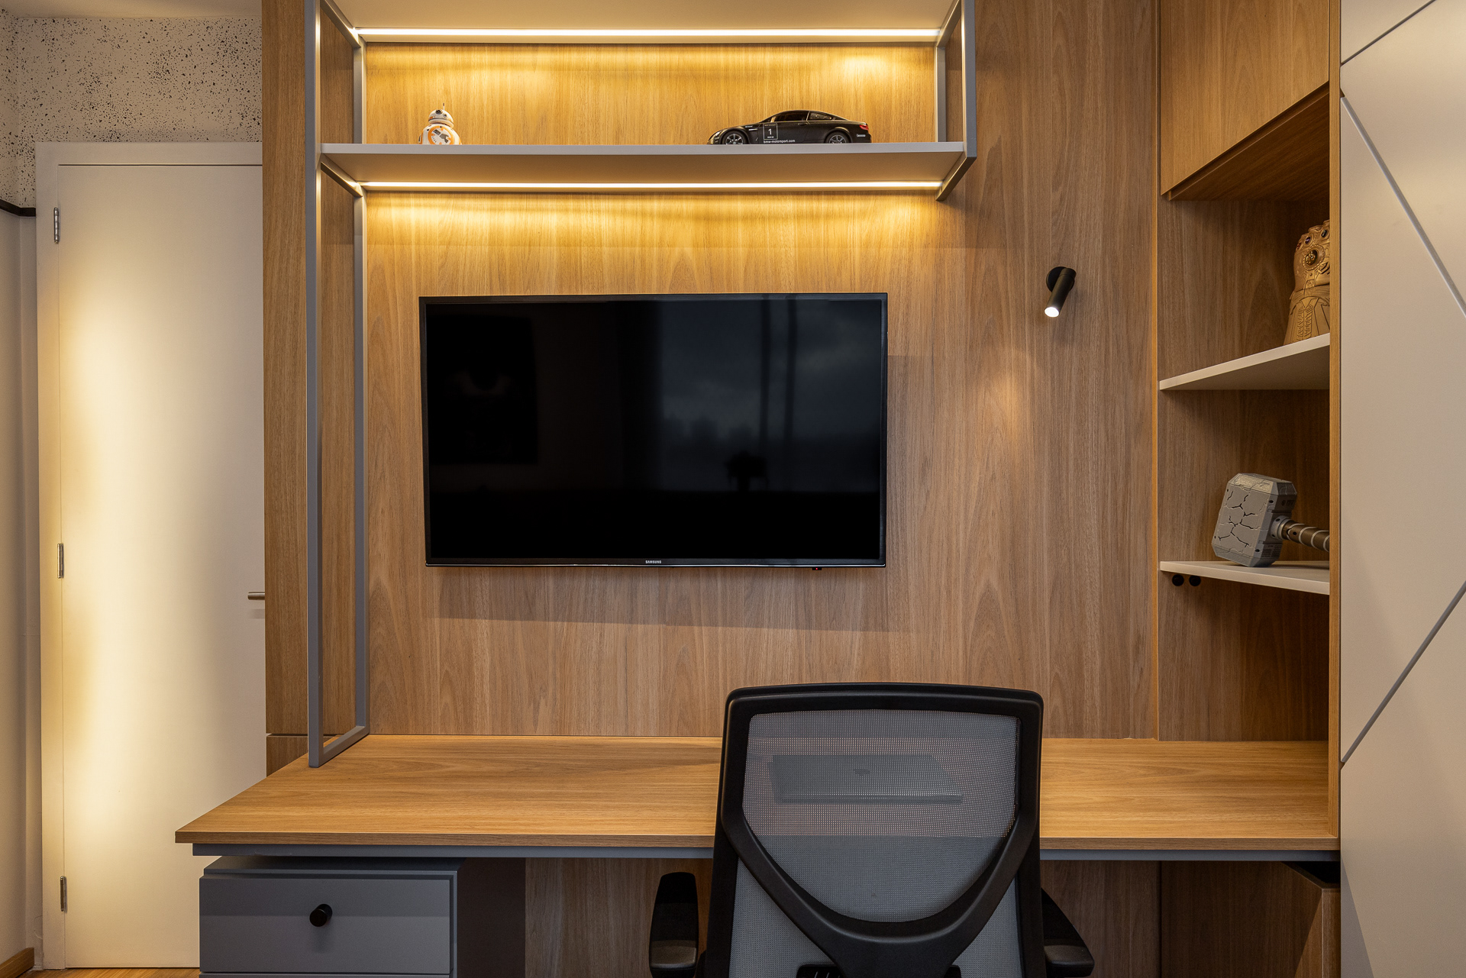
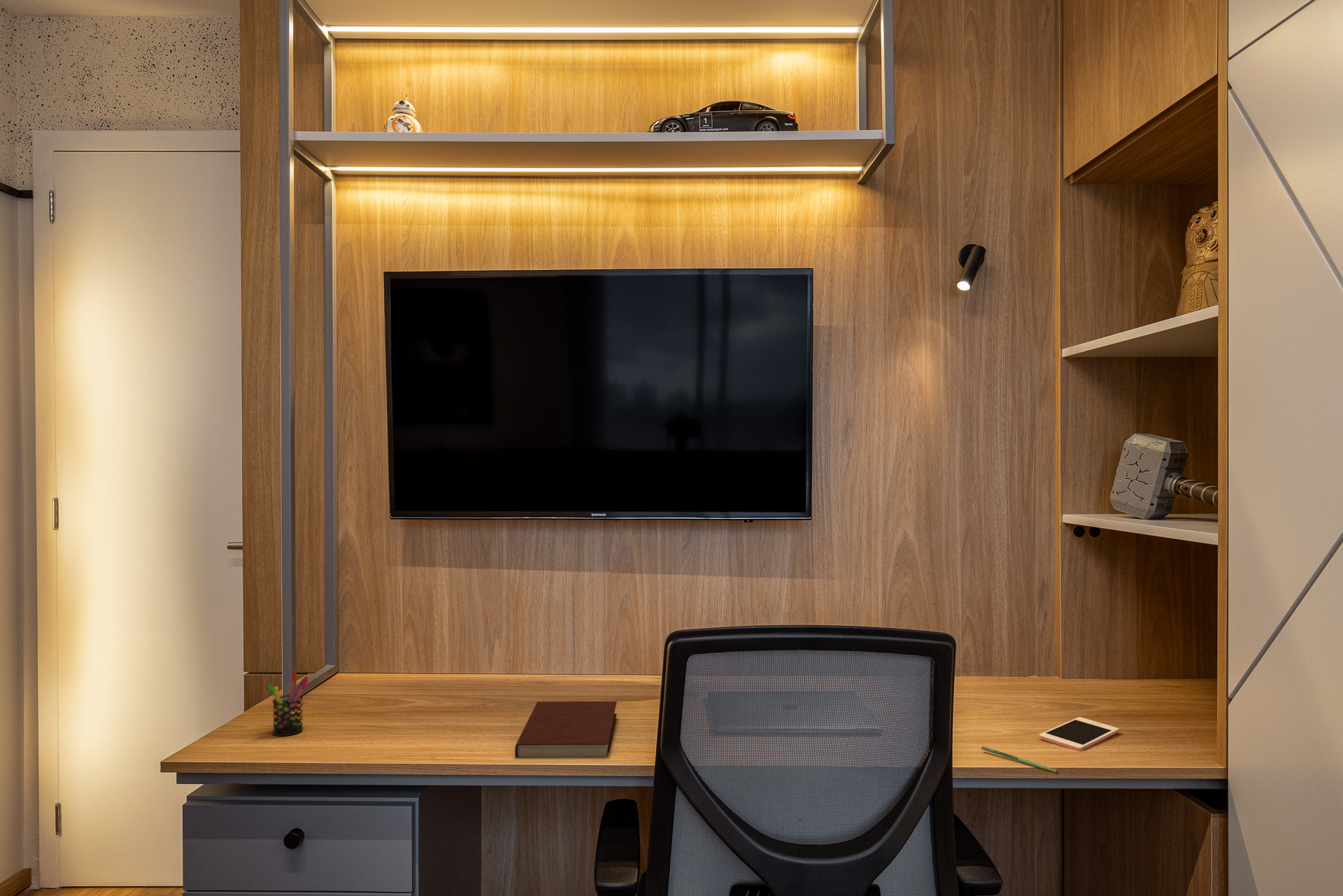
+ cell phone [1039,716,1120,752]
+ pen holder [266,670,309,737]
+ notebook [514,701,618,758]
+ pen [981,746,1058,774]
